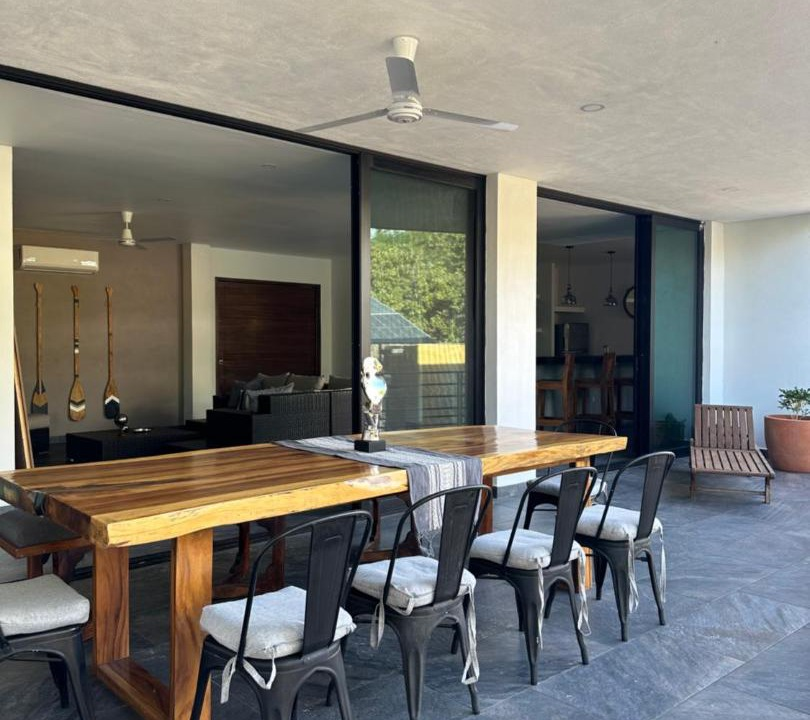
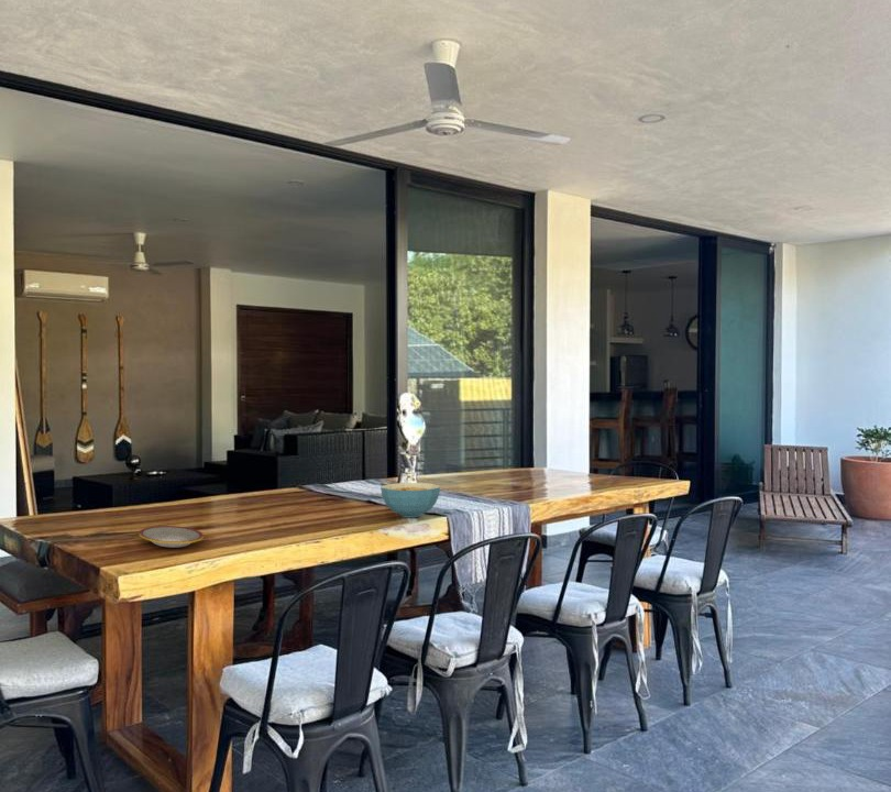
+ plate [138,525,205,549]
+ cereal bowl [380,482,441,518]
